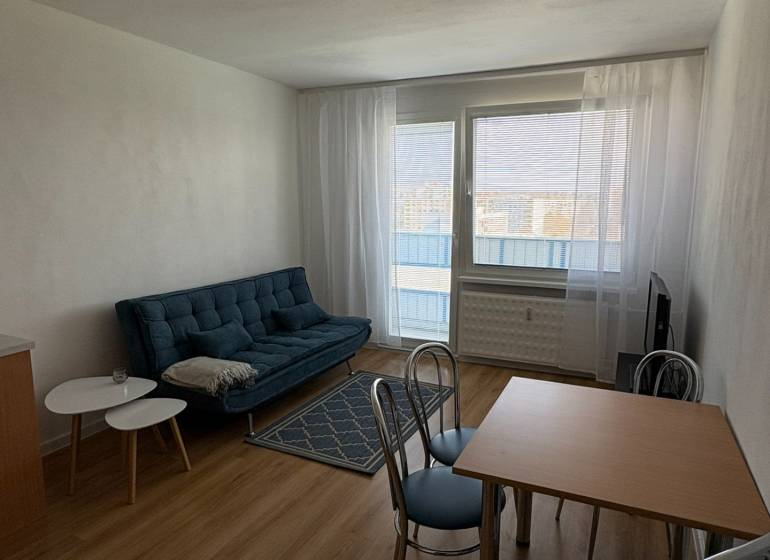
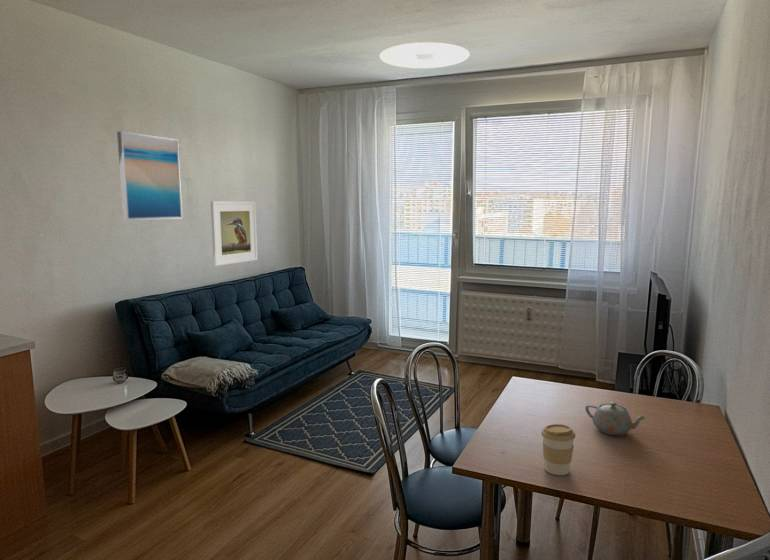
+ teapot [584,401,647,436]
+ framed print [210,200,259,267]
+ wall art [116,130,183,221]
+ coffee cup [540,423,576,476]
+ ceiling light [379,41,471,70]
